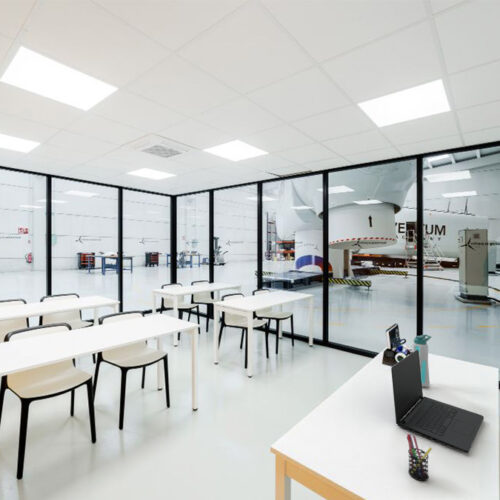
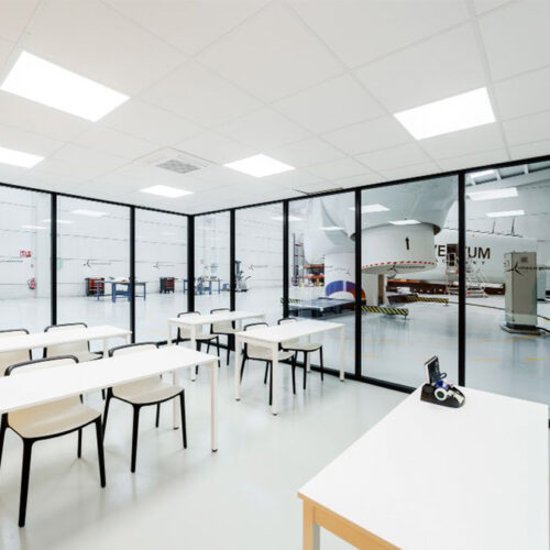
- laptop [390,350,485,454]
- pen holder [406,433,433,482]
- water bottle [411,333,432,388]
